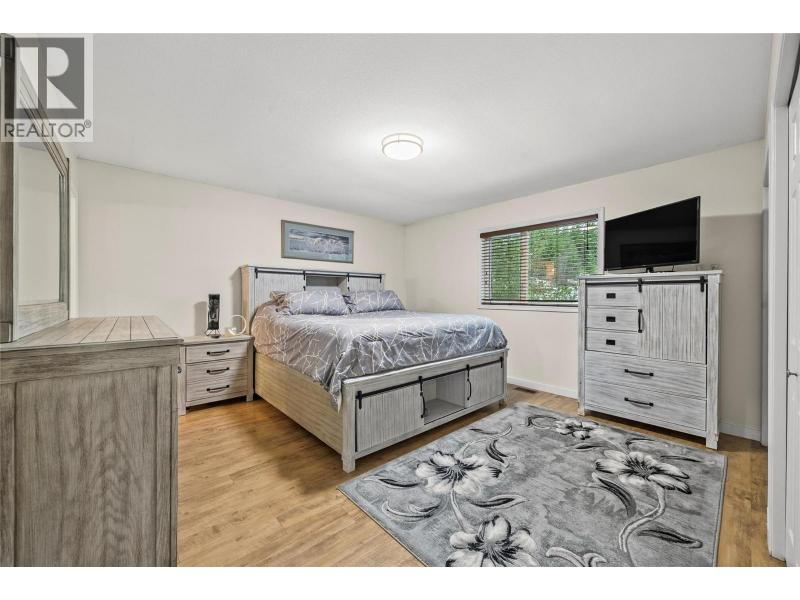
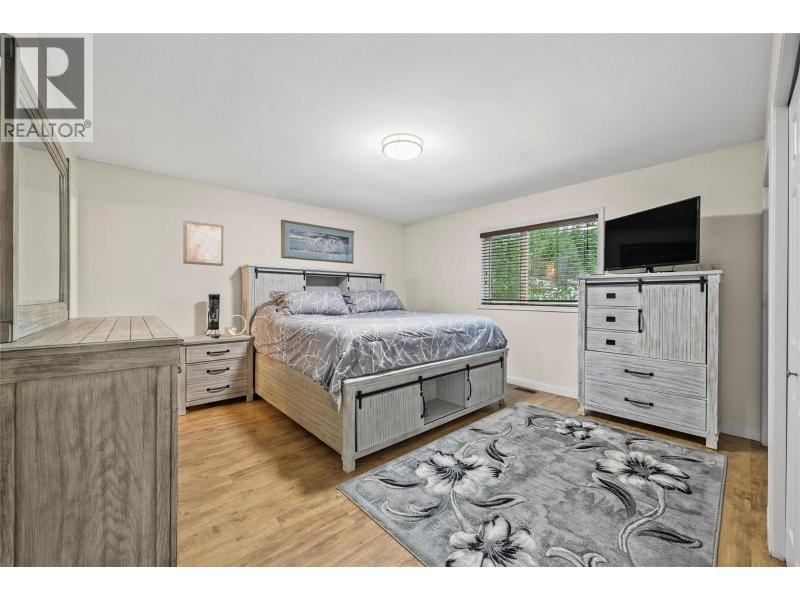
+ wall art [182,219,224,267]
